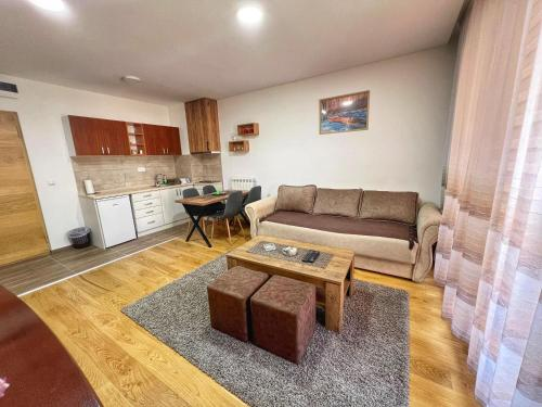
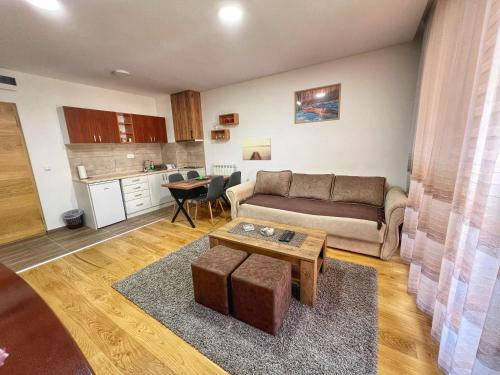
+ wall art [241,137,272,161]
